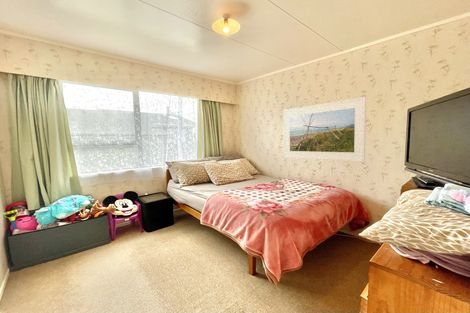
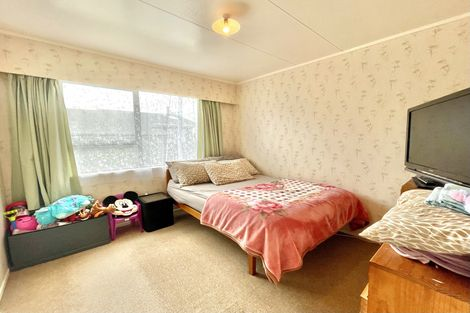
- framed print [282,96,367,163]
